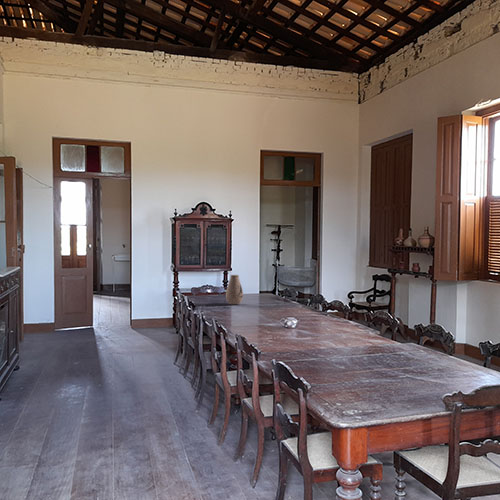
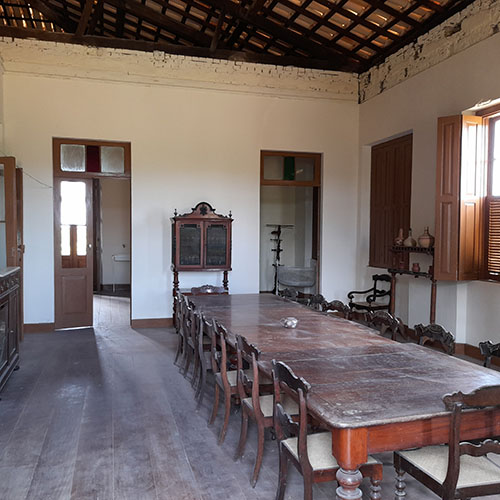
- vase [225,274,244,306]
